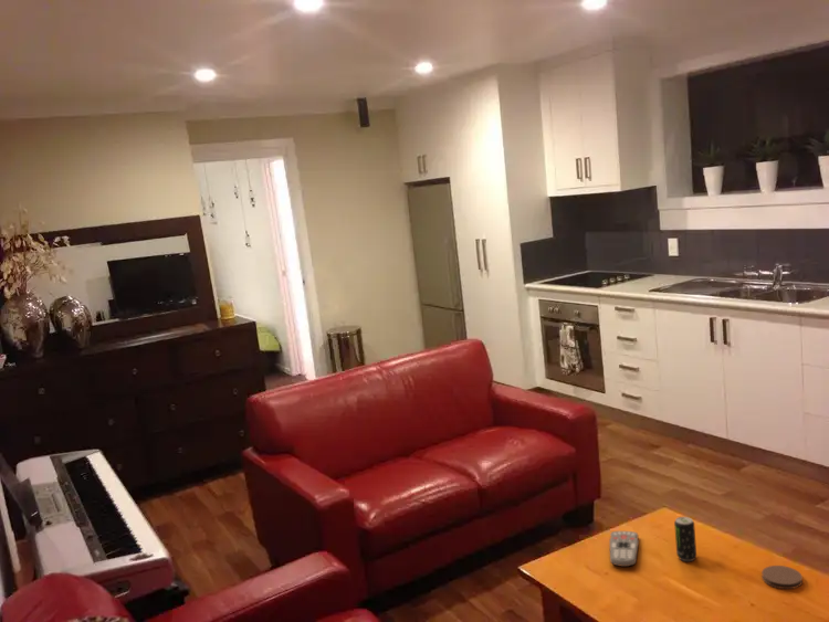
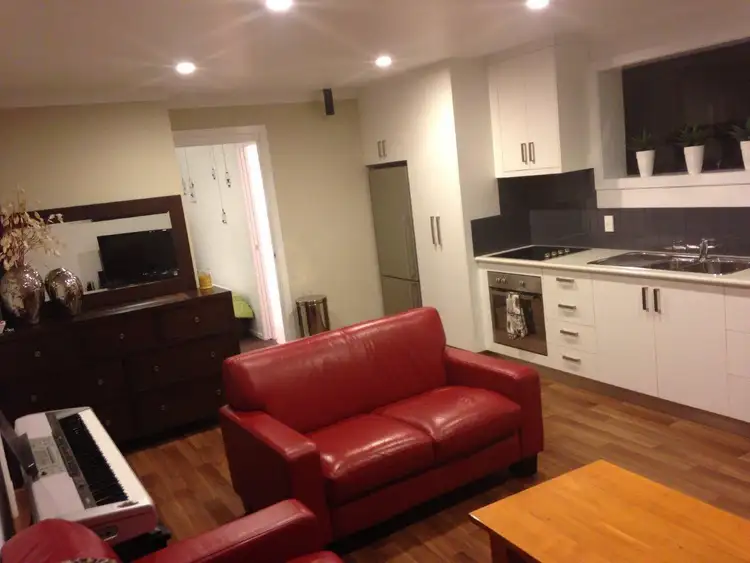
- coaster [760,565,804,590]
- remote control [609,530,640,568]
- beverage can [673,516,697,562]
